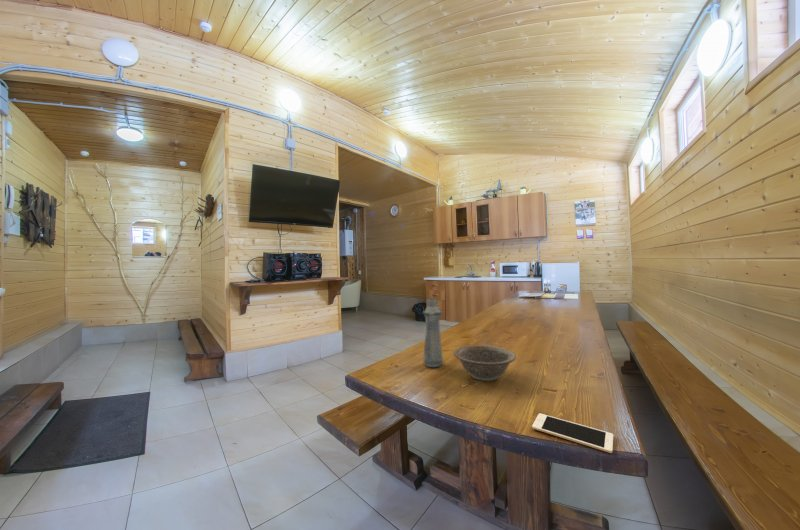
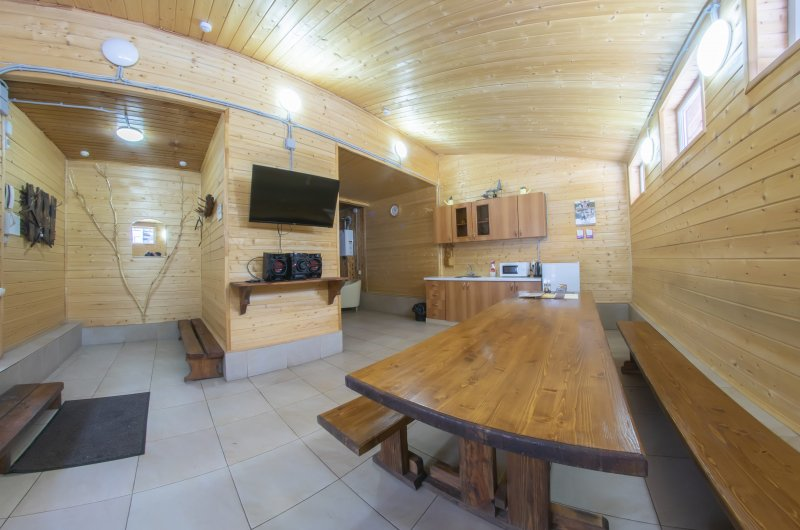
- decorative bowl [453,344,517,382]
- bottle [422,297,444,368]
- cell phone [531,412,614,454]
